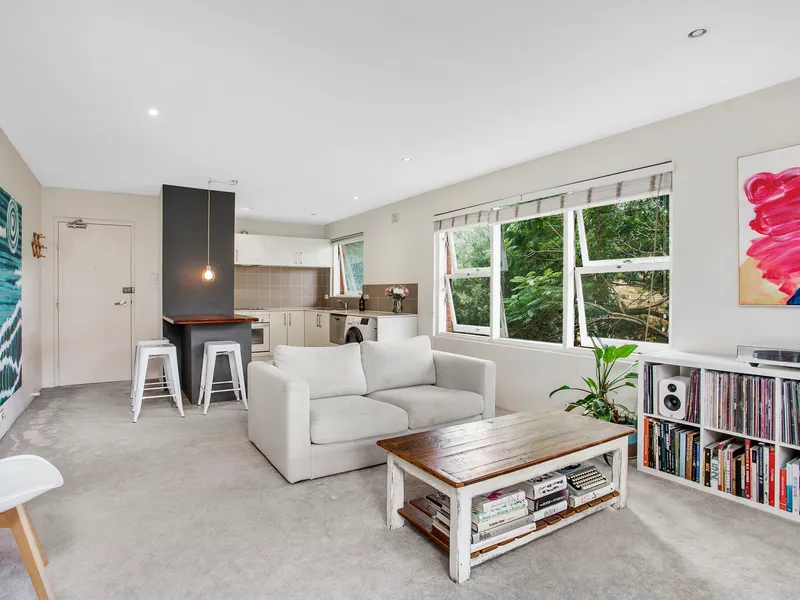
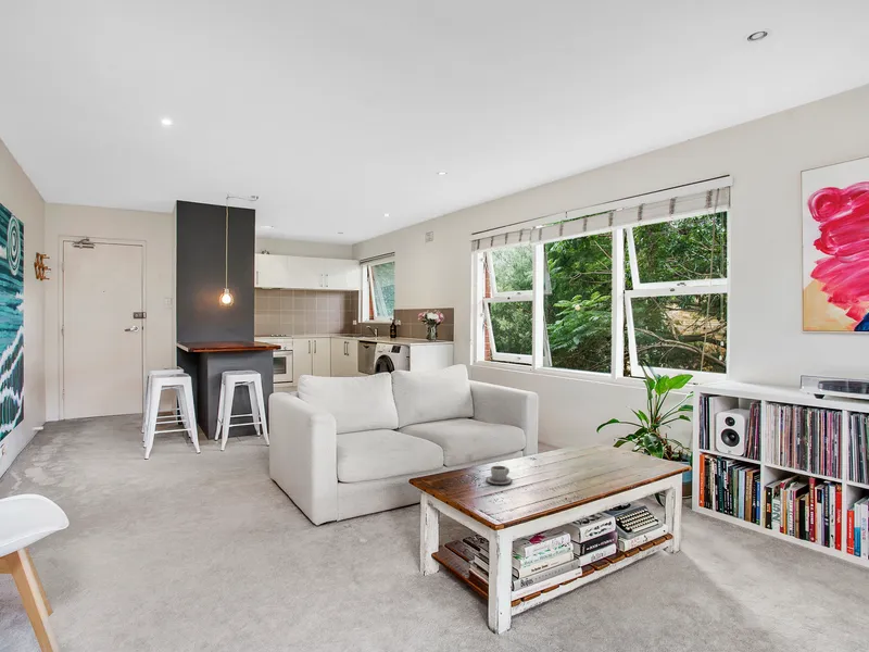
+ cup [484,465,514,486]
